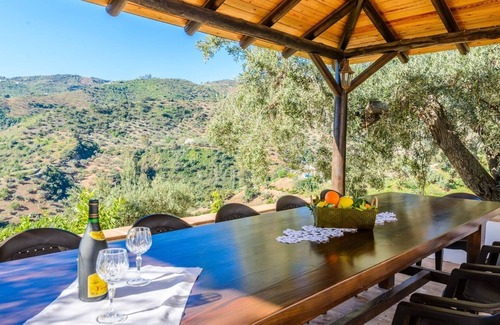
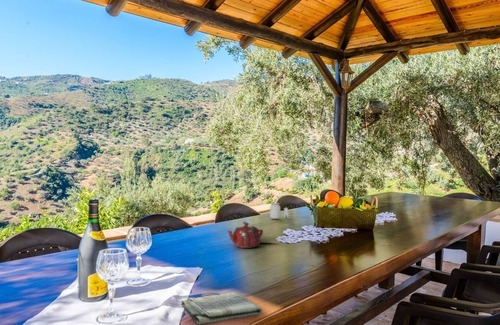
+ teapot [227,221,264,249]
+ dish towel [180,291,264,325]
+ candle [269,202,289,220]
